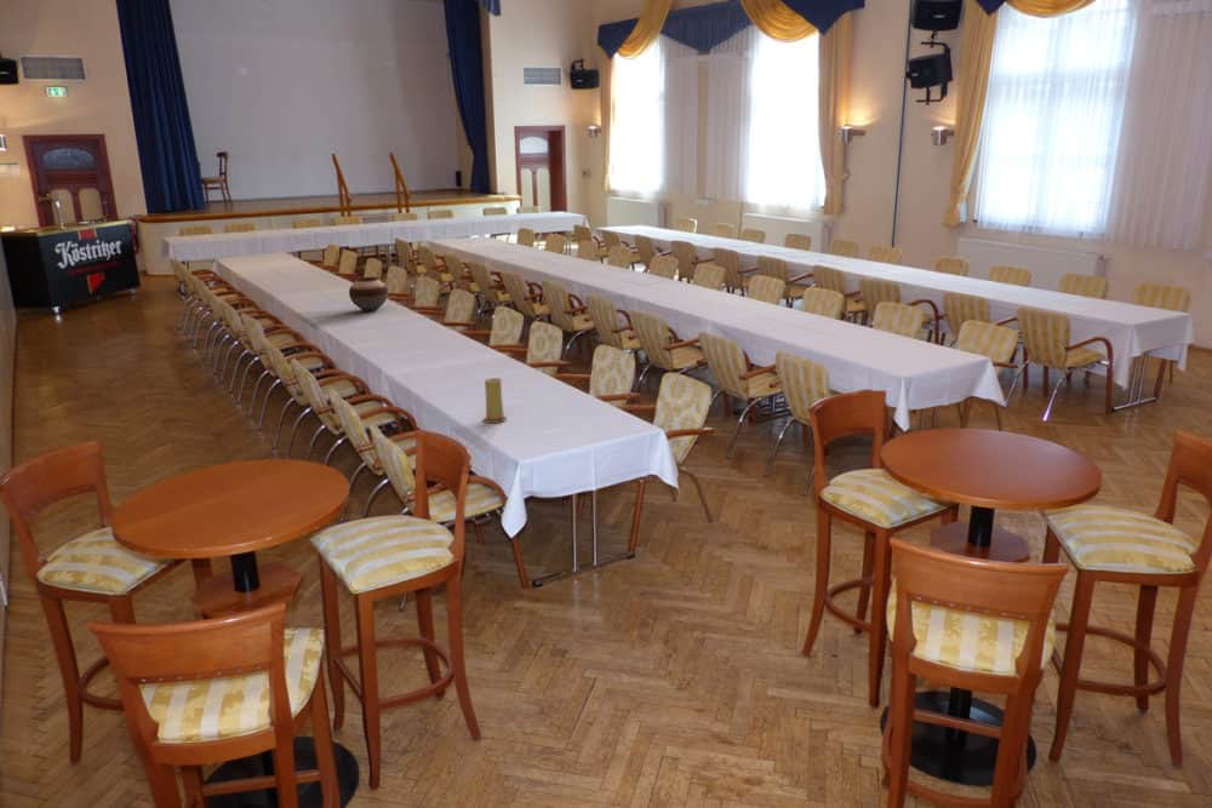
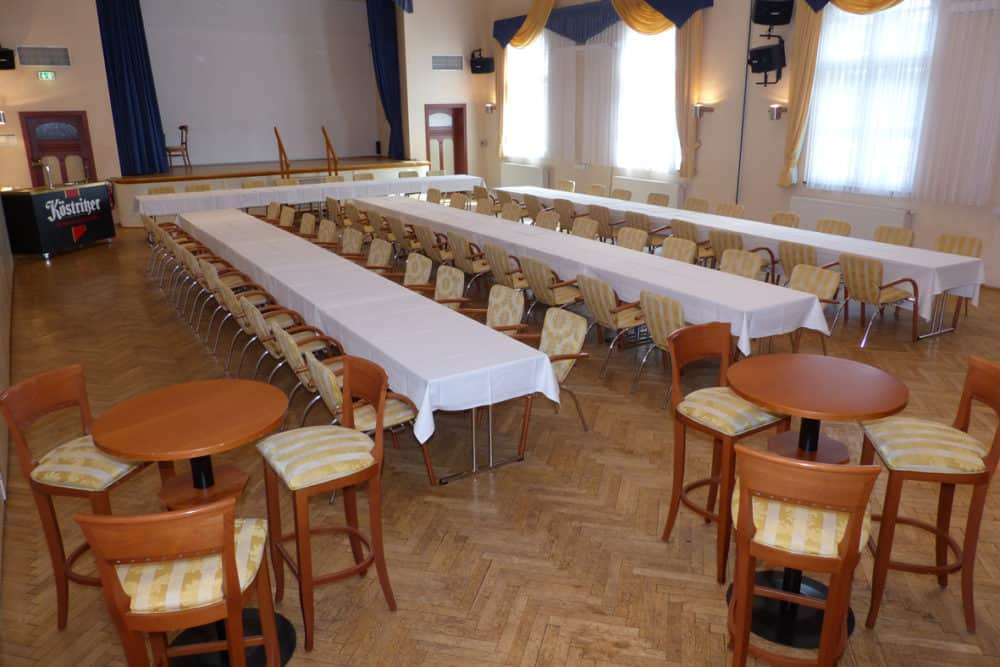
- vase [348,276,389,313]
- candle [482,377,508,424]
